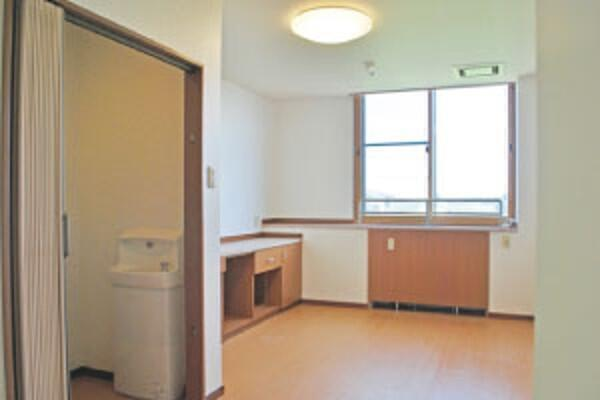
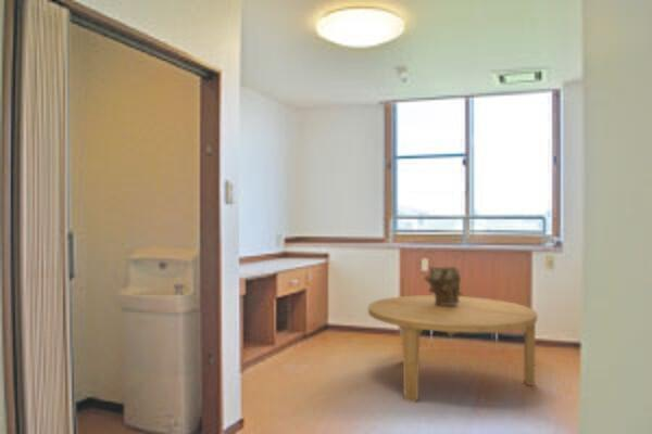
+ dining table [367,294,538,404]
+ vase [423,266,464,305]
